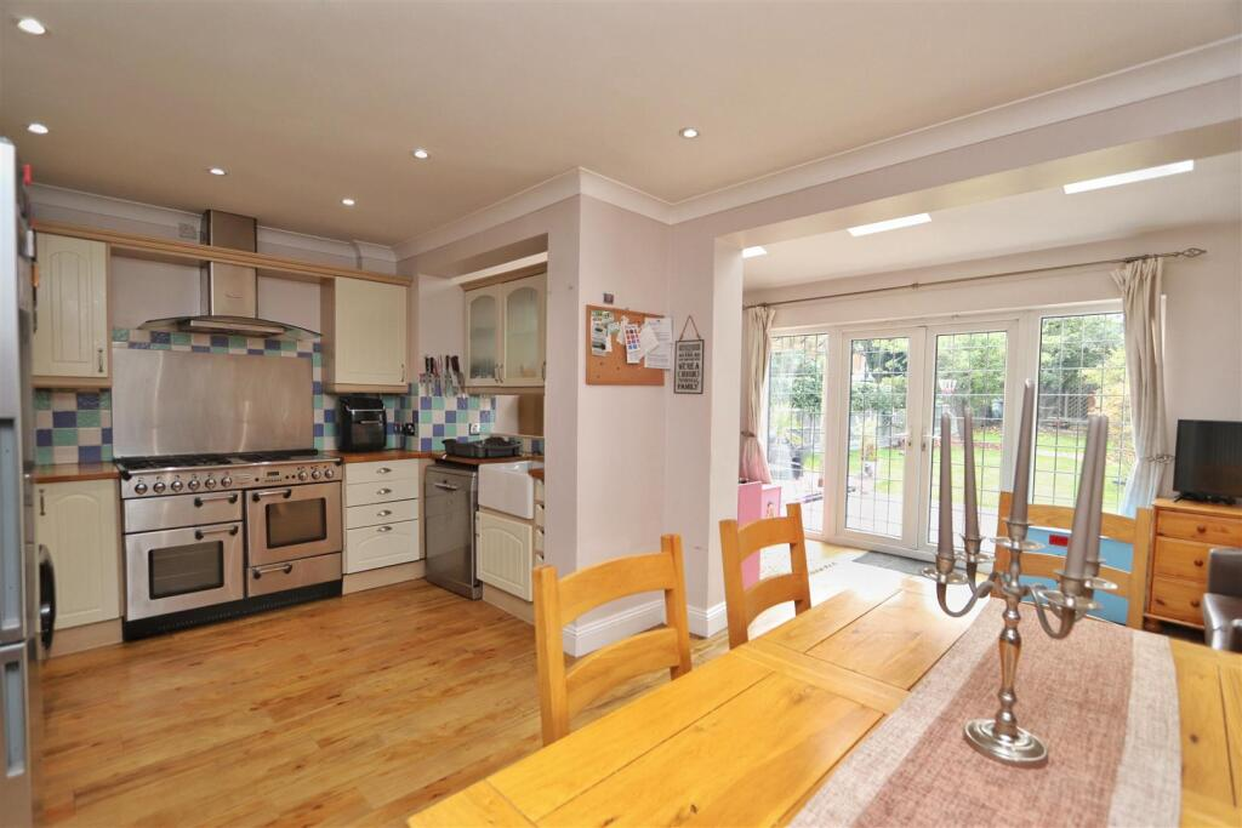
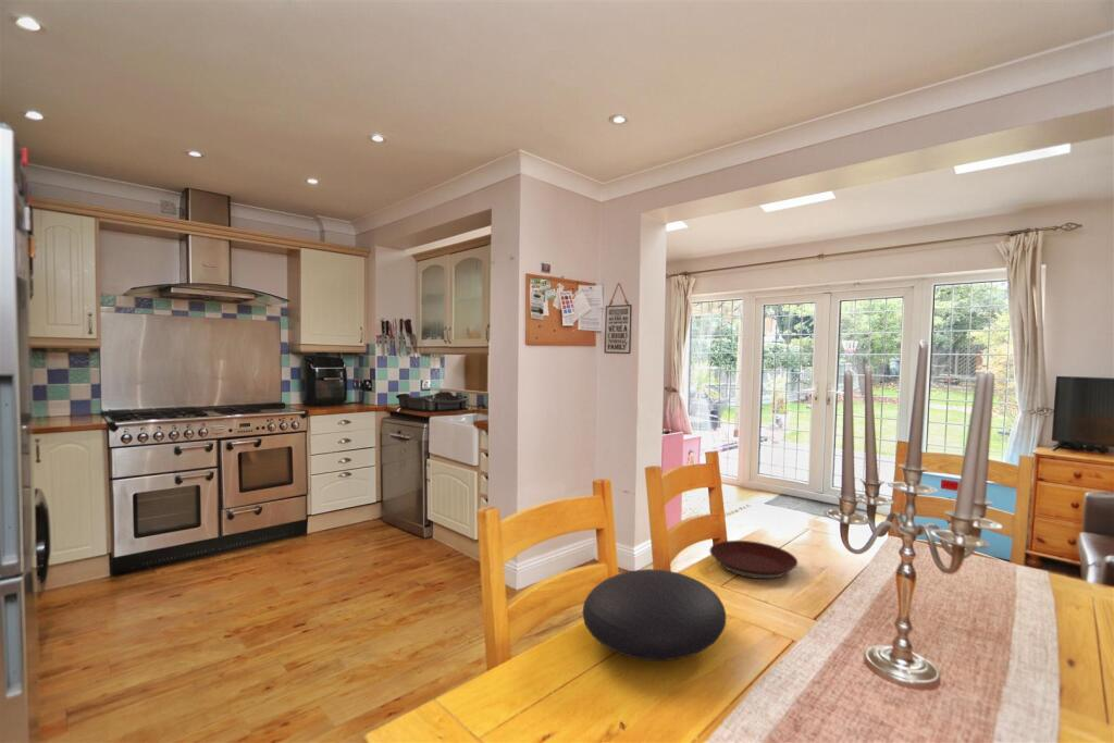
+ plate [708,540,799,580]
+ plate [582,568,728,661]
